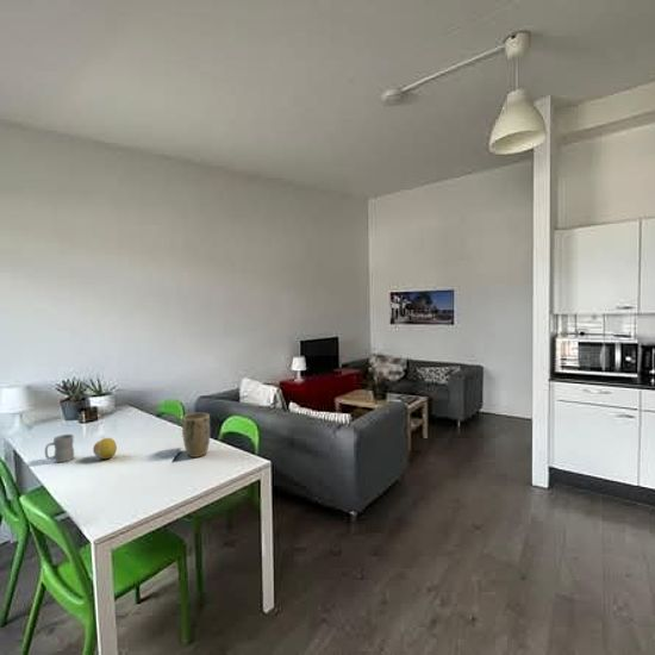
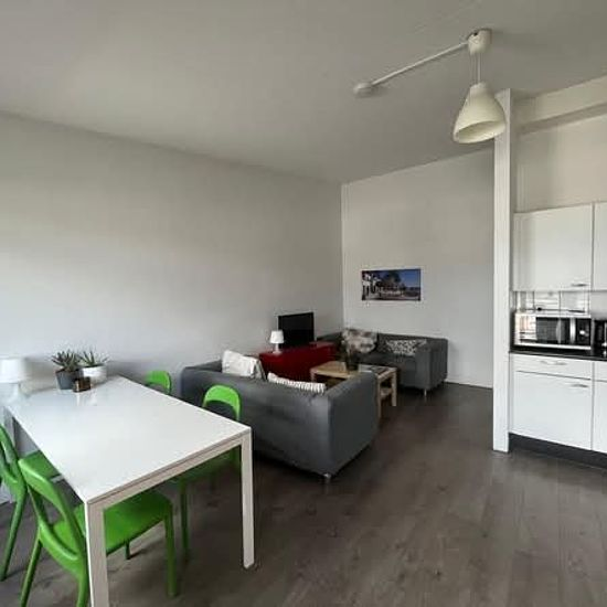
- plant pot [181,412,211,458]
- fruit [92,437,118,460]
- mug [44,433,75,463]
